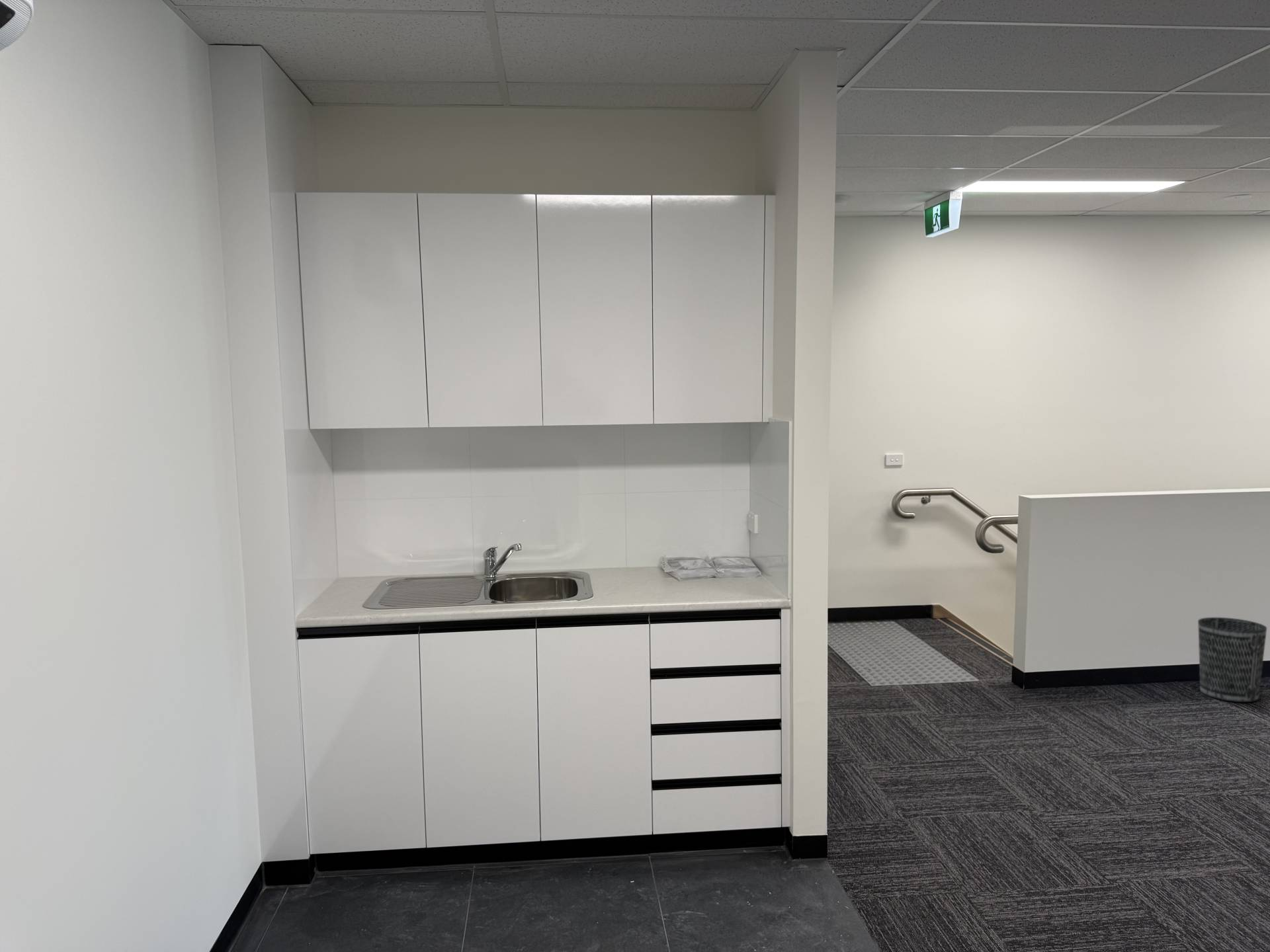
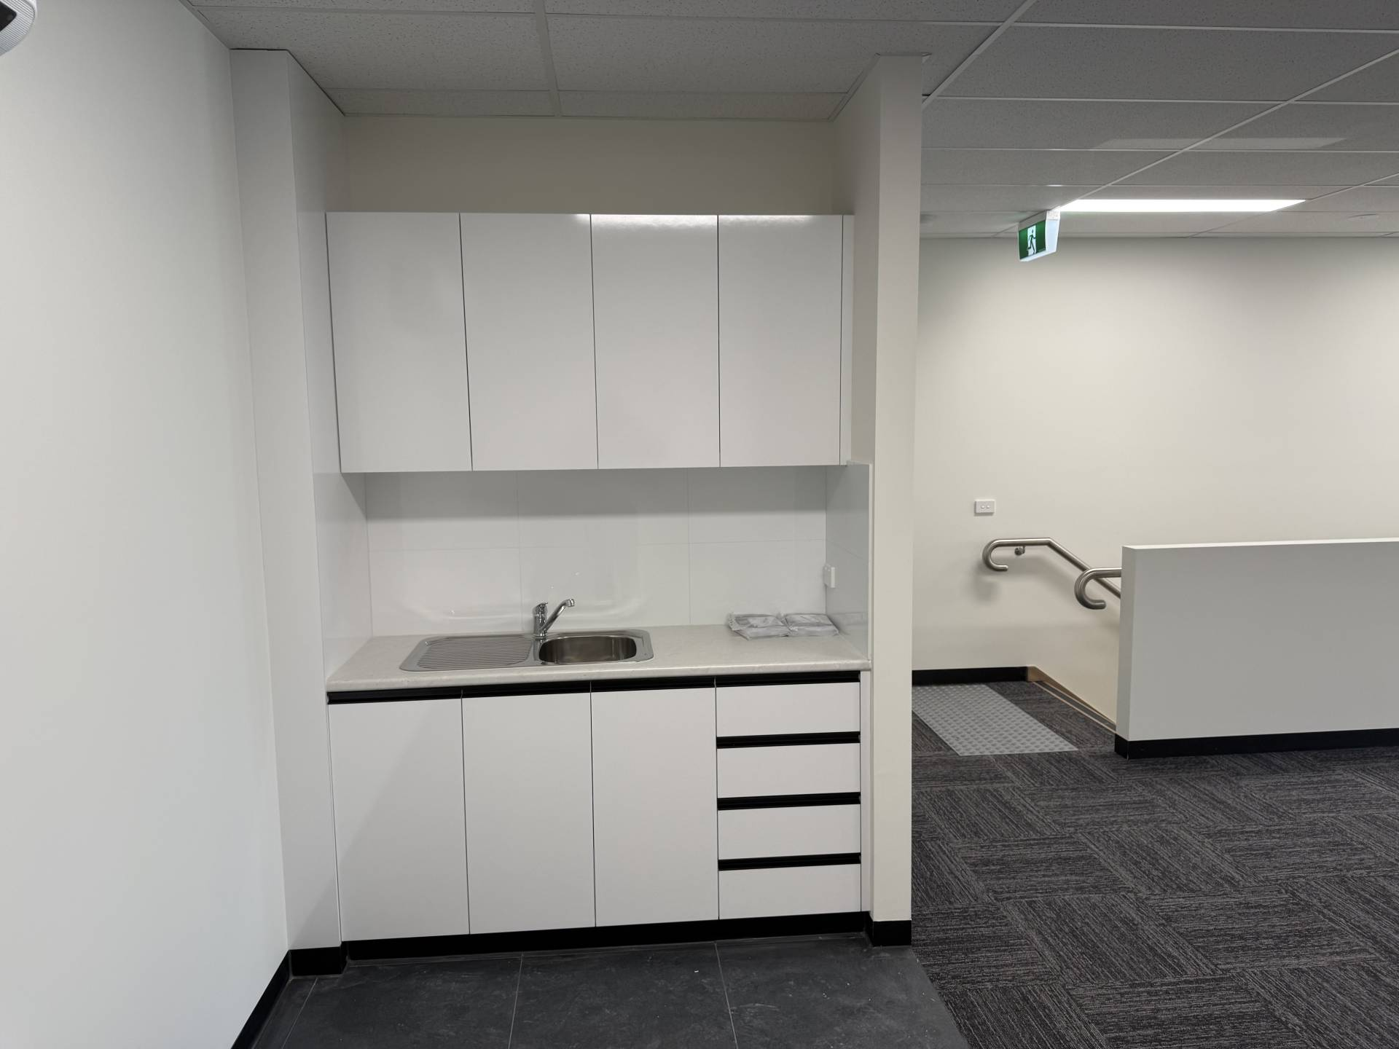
- wastebasket [1197,617,1267,703]
